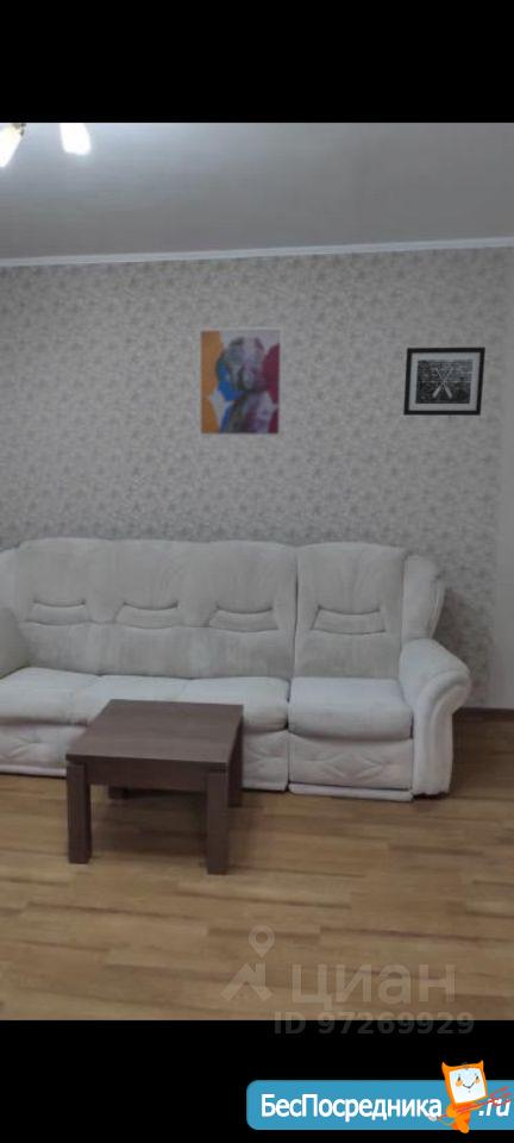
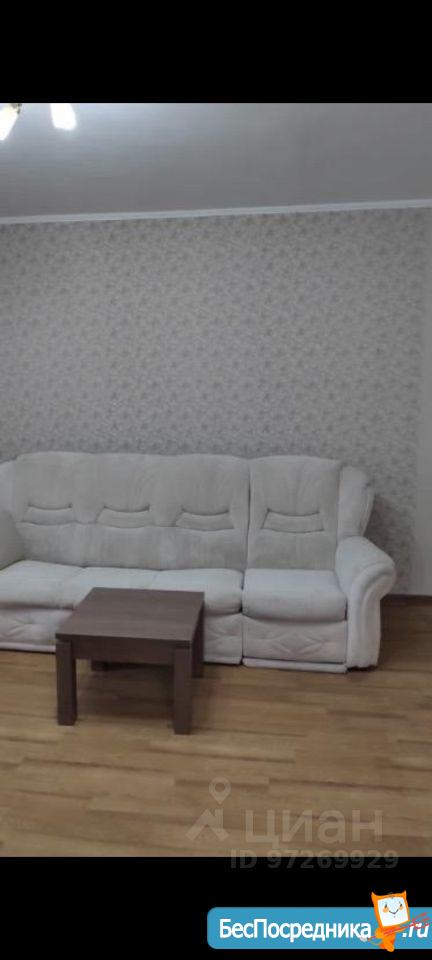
- wall art [198,326,284,437]
- wall art [402,346,487,417]
